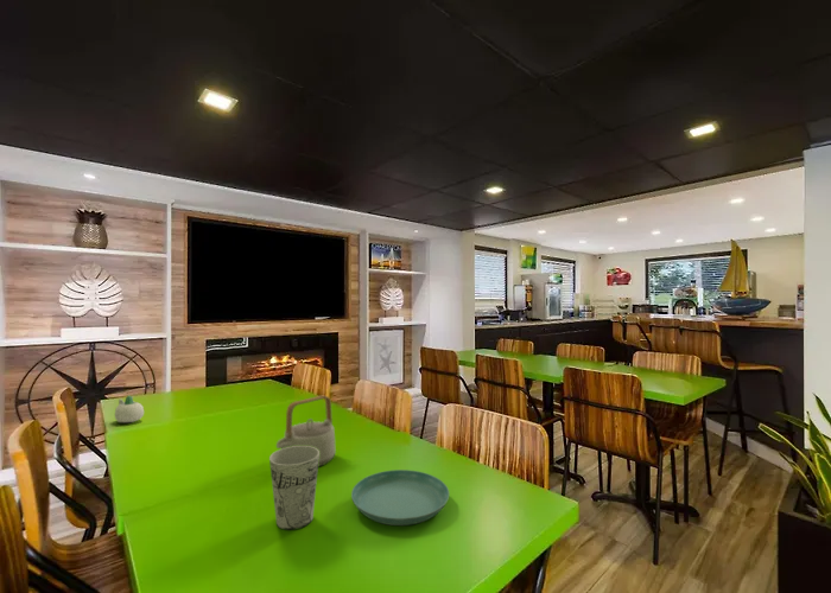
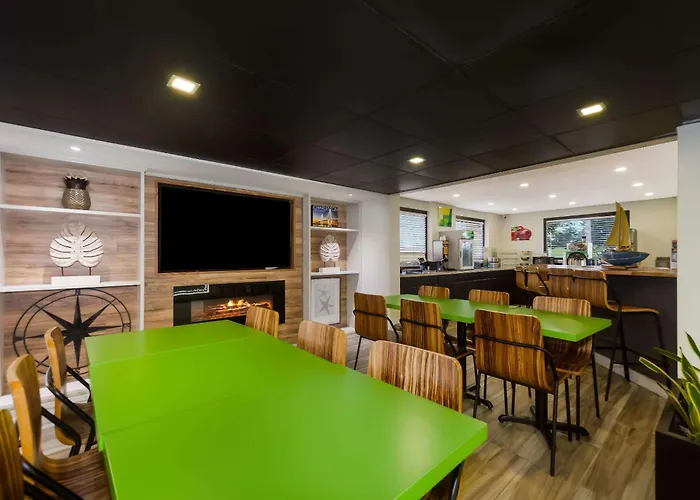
- teapot [275,395,337,467]
- cup [268,446,319,531]
- saucer [350,468,450,527]
- succulent planter [114,395,145,423]
